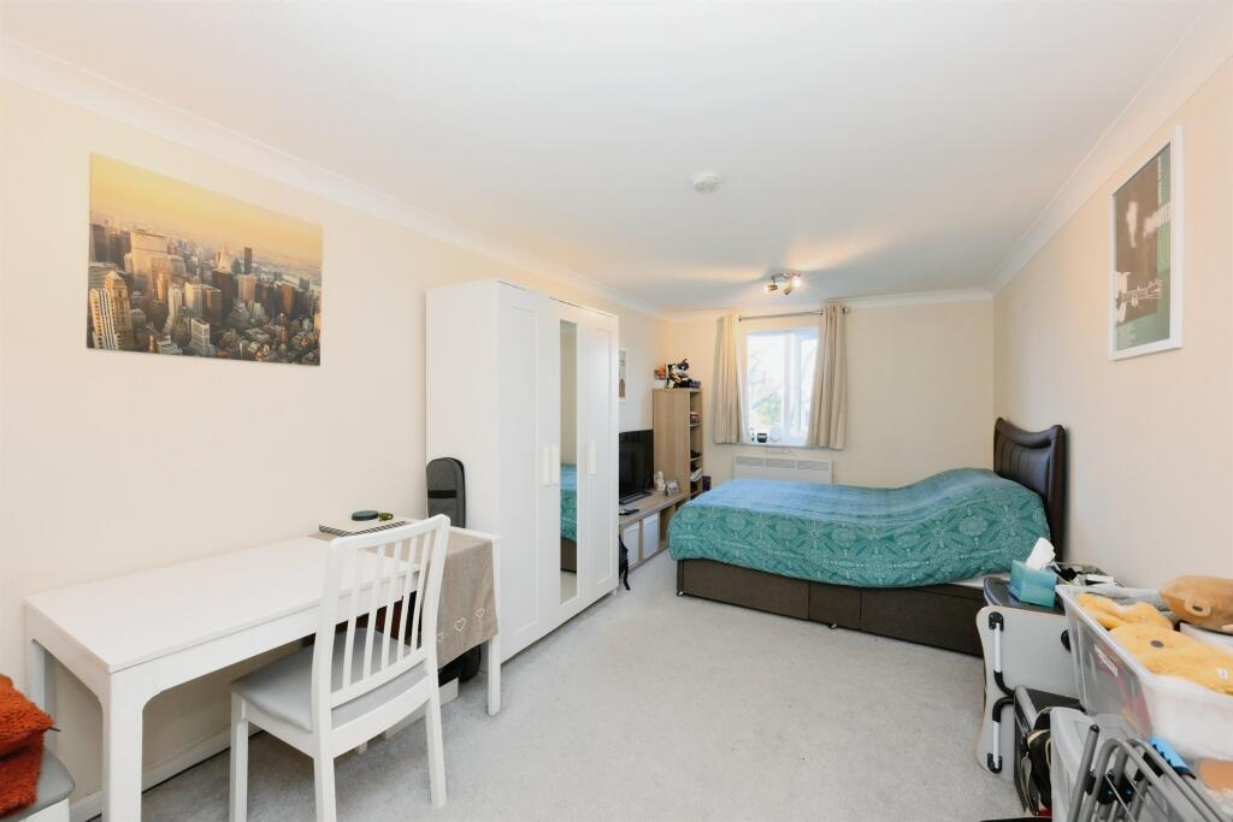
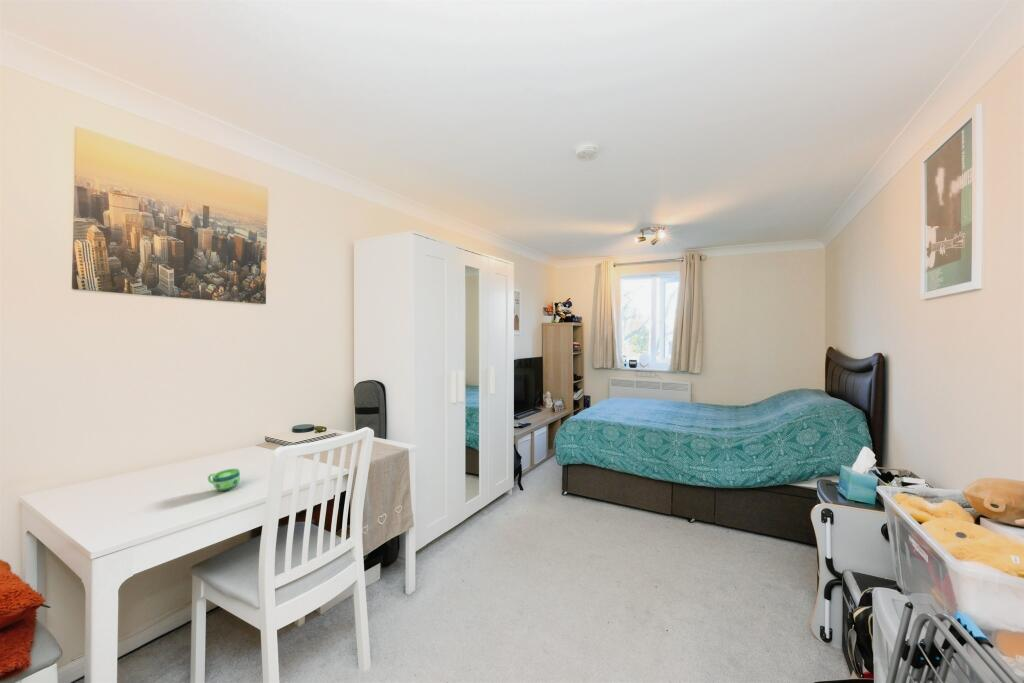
+ cup [207,468,241,492]
